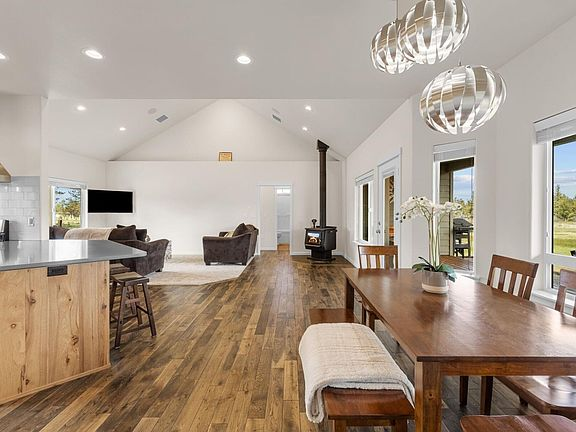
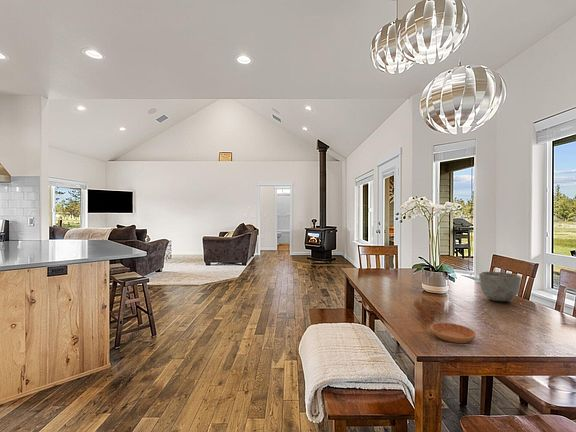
+ bowl [478,271,522,302]
+ saucer [430,322,477,344]
